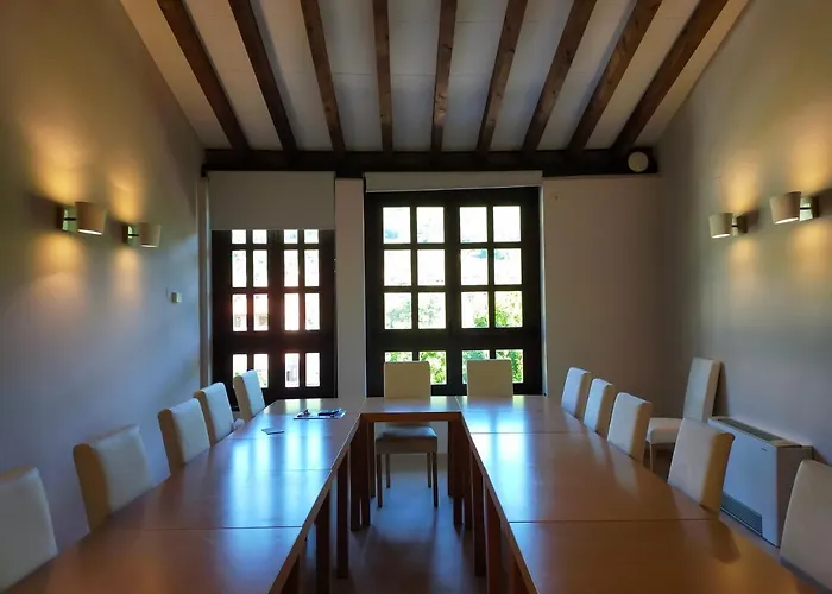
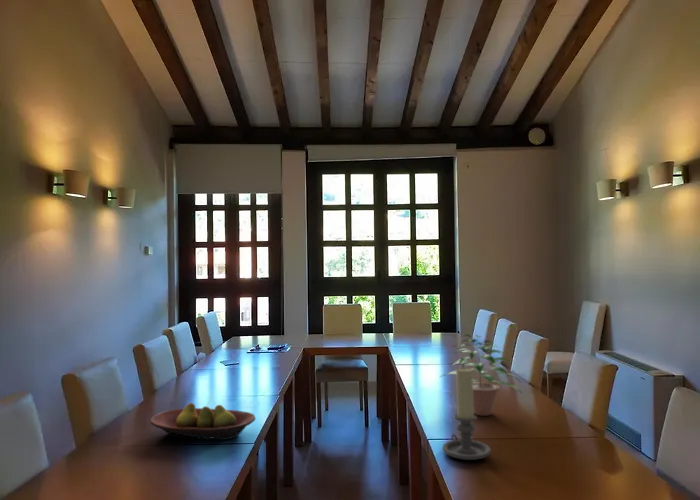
+ potted plant [439,334,524,417]
+ fruit bowl [150,402,256,441]
+ candle holder [441,366,491,461]
